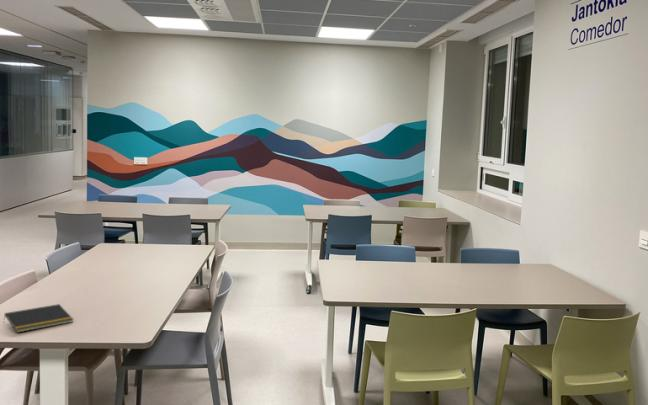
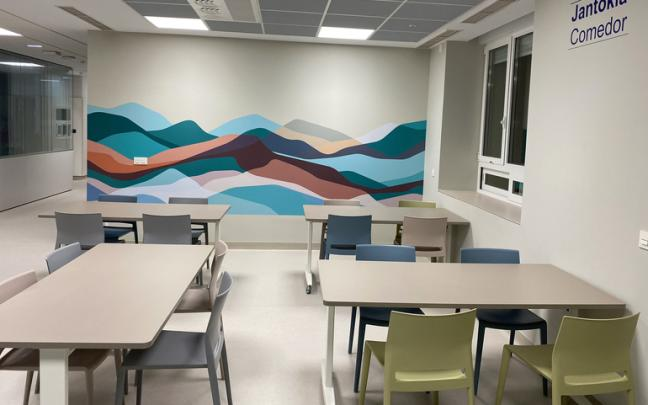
- notepad [2,303,75,334]
